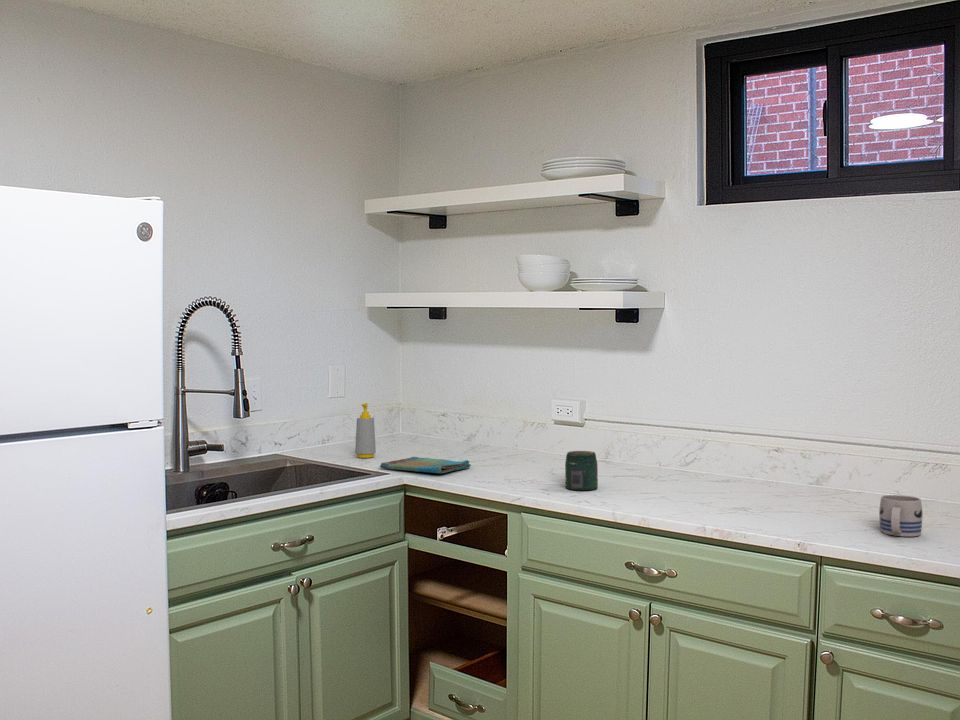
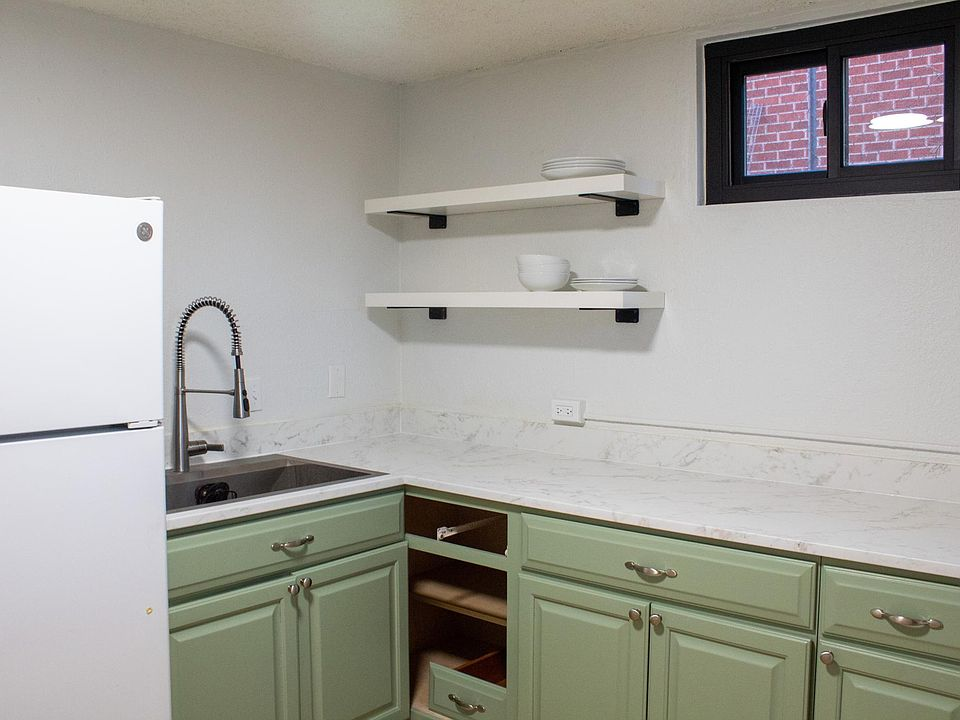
- jar [564,450,599,491]
- mug [878,494,923,537]
- soap bottle [354,402,377,459]
- dish towel [379,456,472,475]
